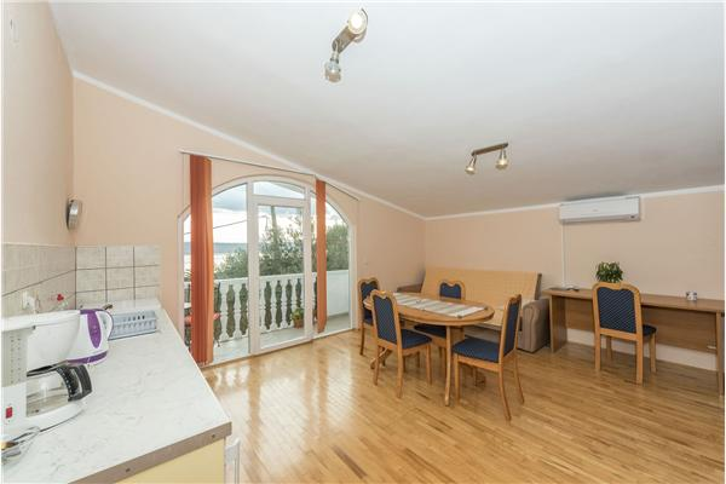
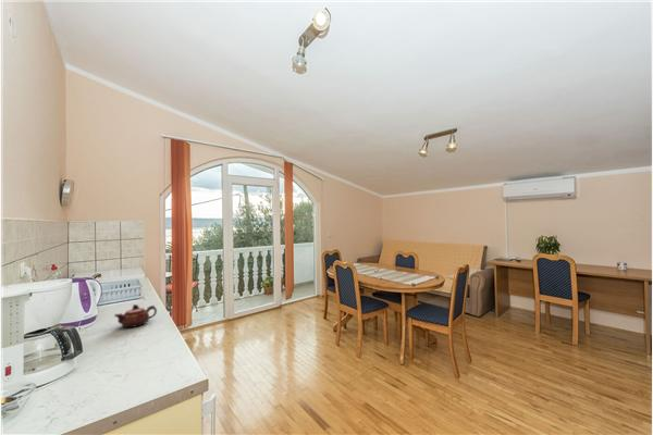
+ teapot [113,303,158,328]
